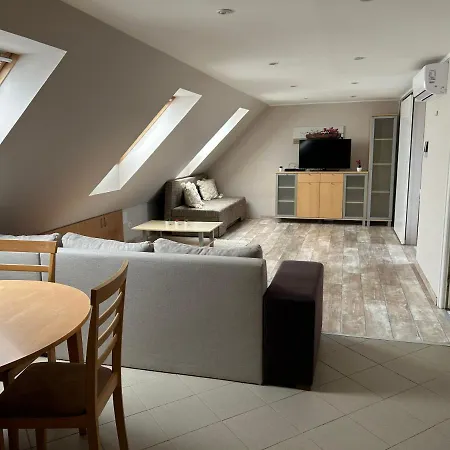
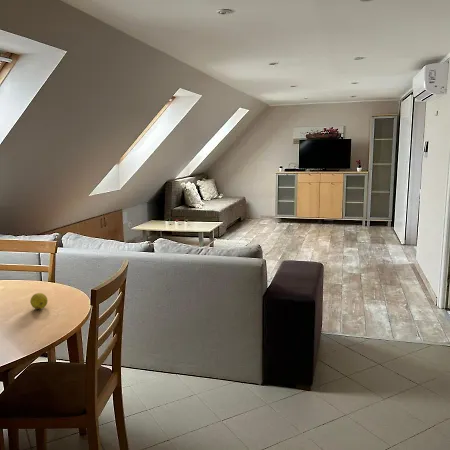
+ fruit [29,292,49,310]
